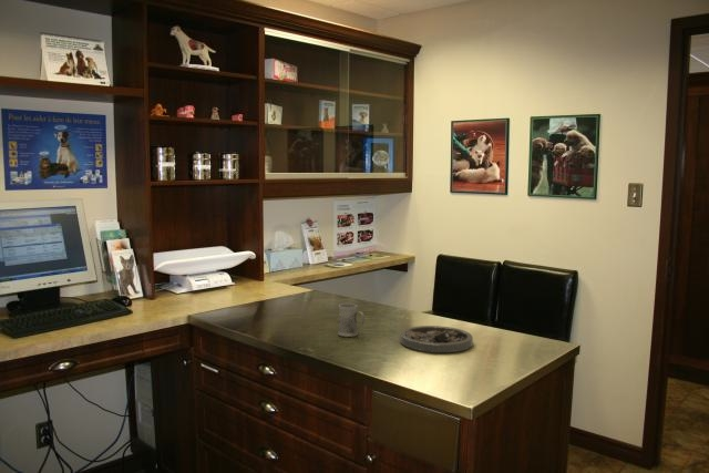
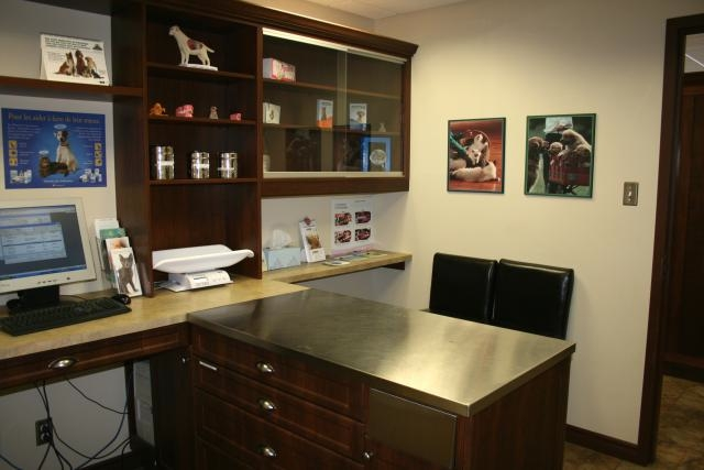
- pet bowl [399,325,474,353]
- mug [337,302,366,338]
